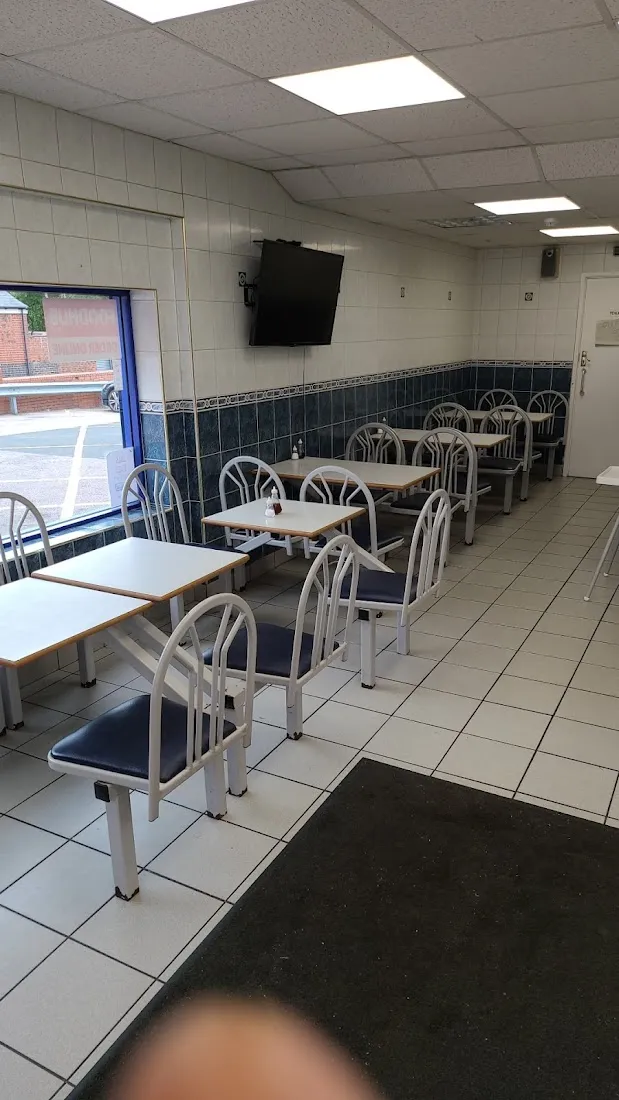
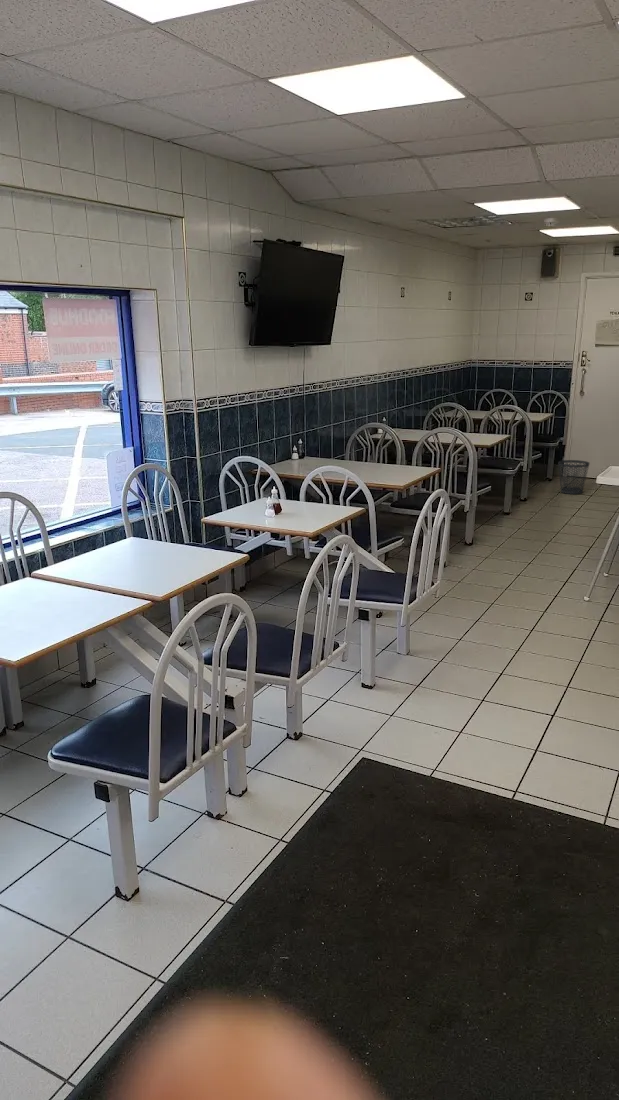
+ wastebasket [557,459,591,495]
